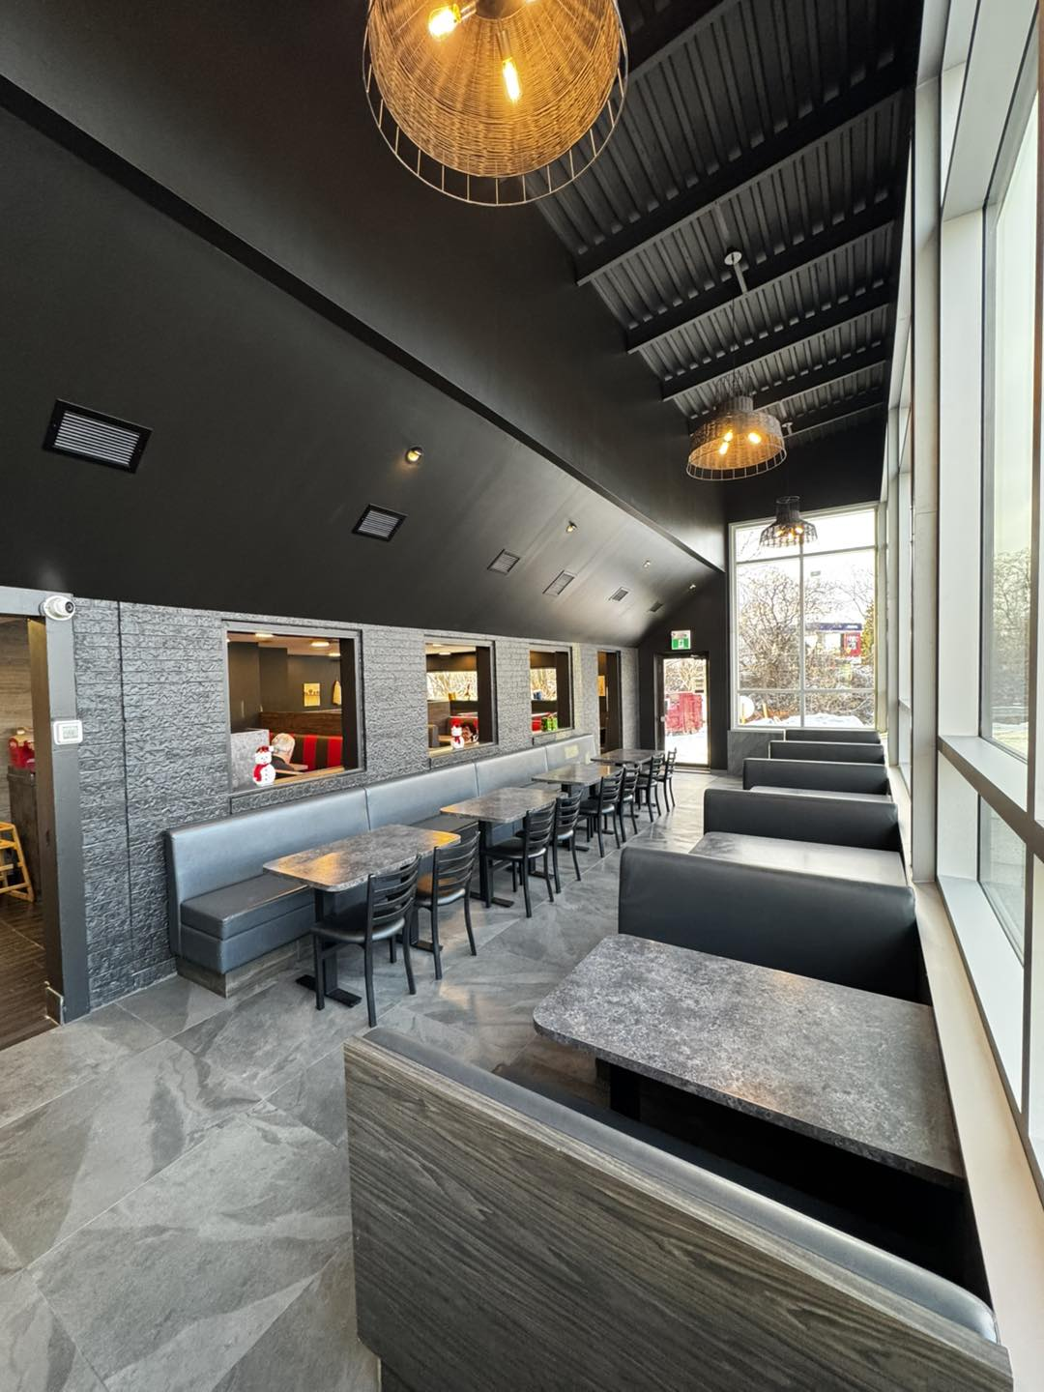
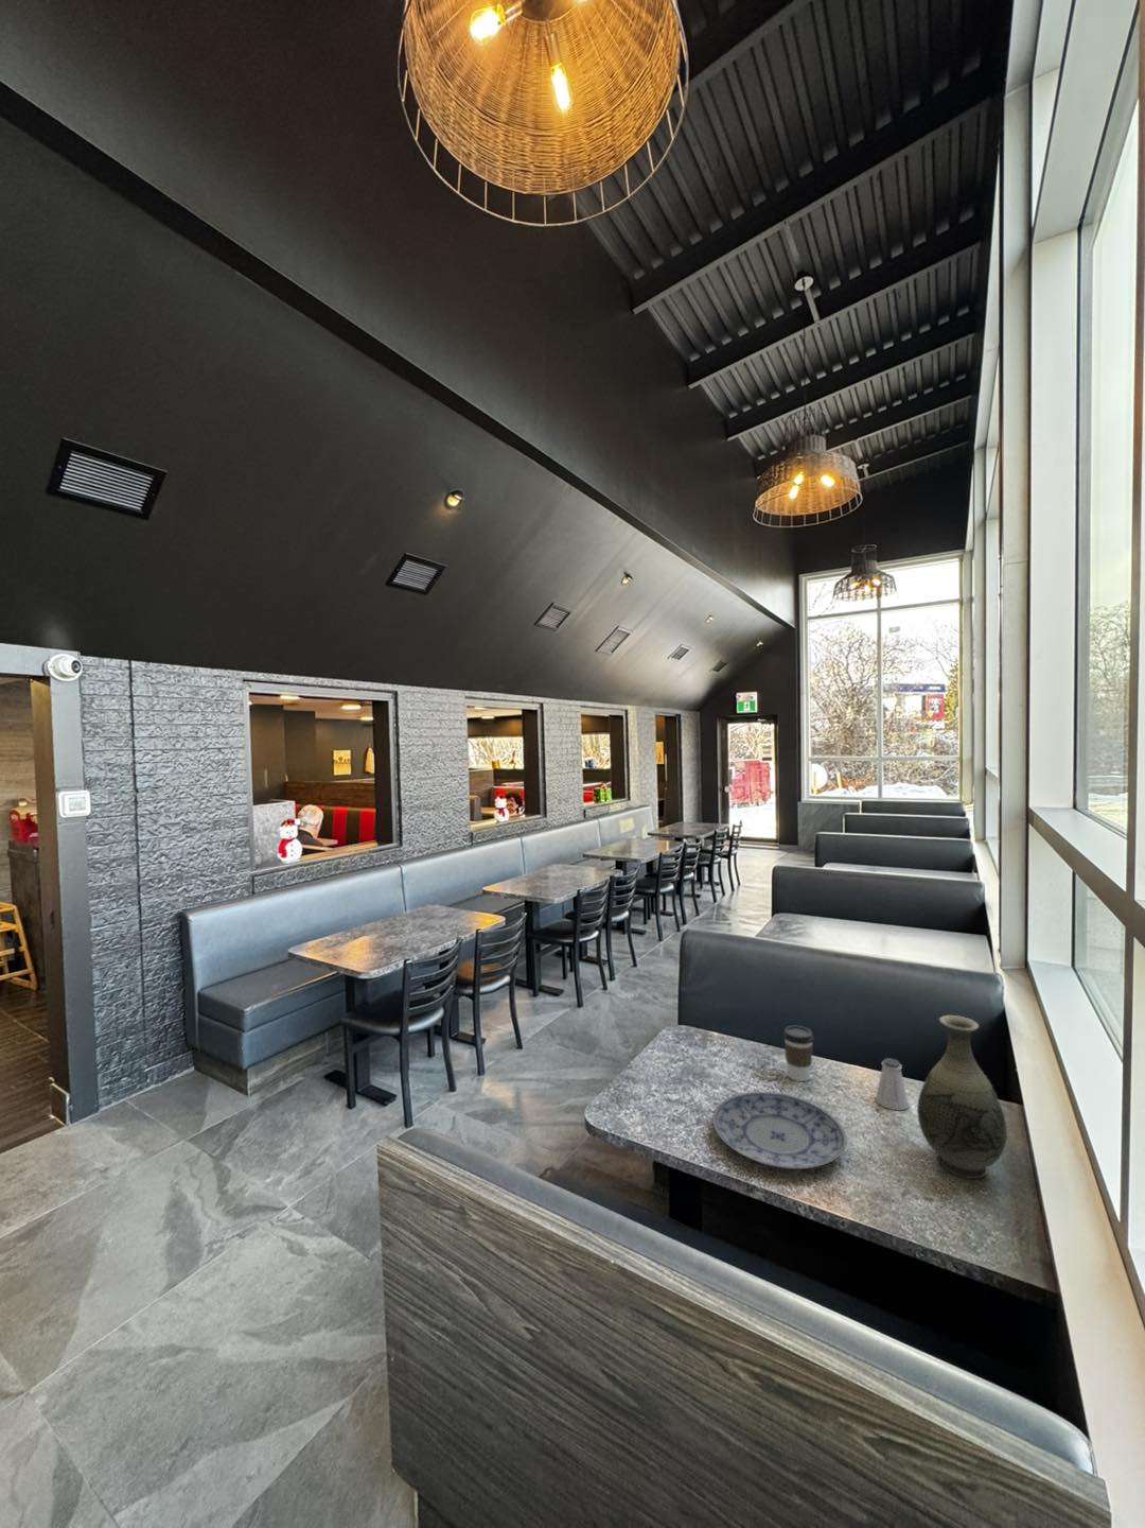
+ coffee cup [783,1025,814,1083]
+ plate [711,1091,848,1171]
+ vase [916,1014,1008,1180]
+ saltshaker [874,1056,909,1111]
